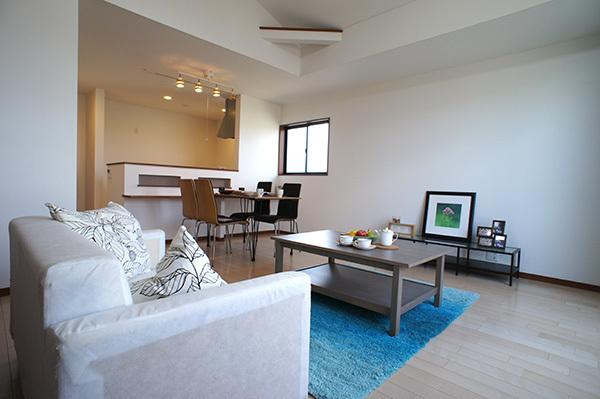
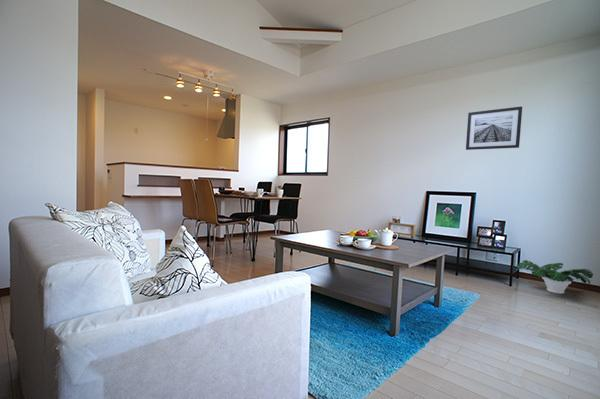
+ wall art [465,105,523,151]
+ potted plant [516,259,594,295]
